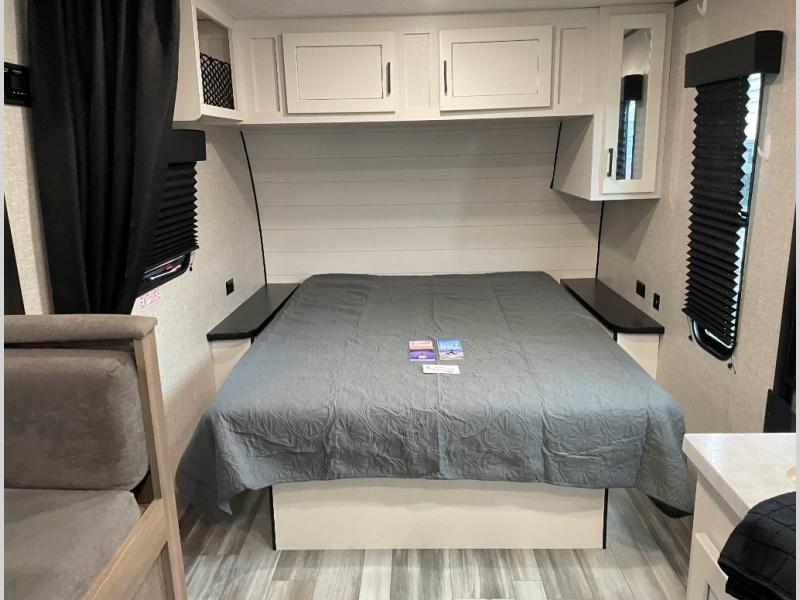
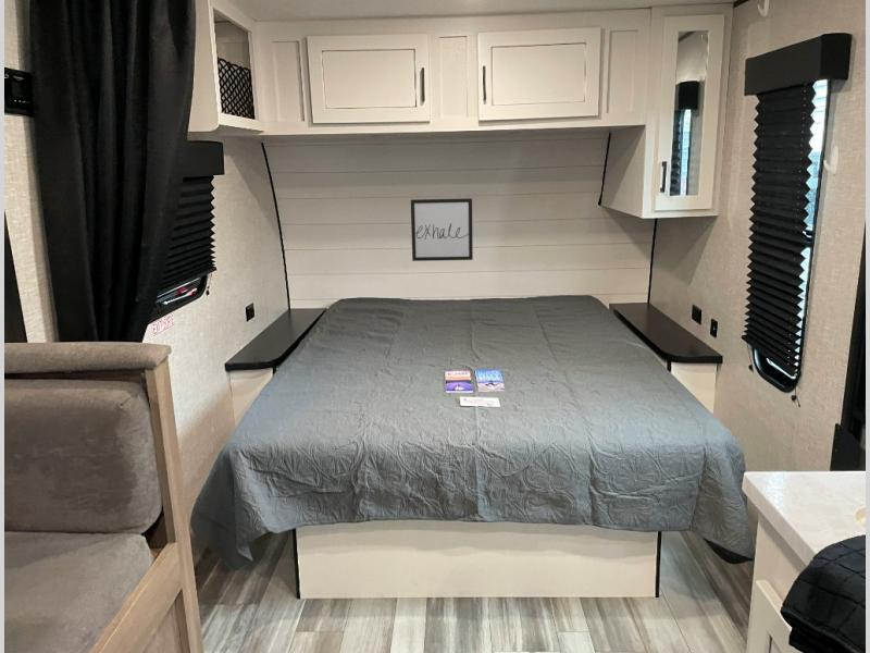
+ wall art [410,197,474,262]
